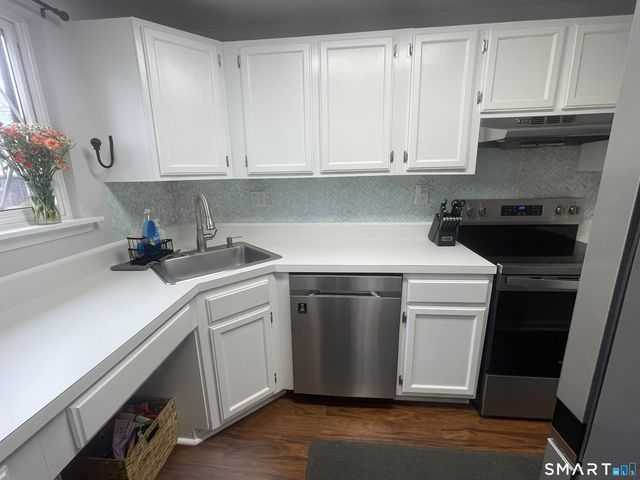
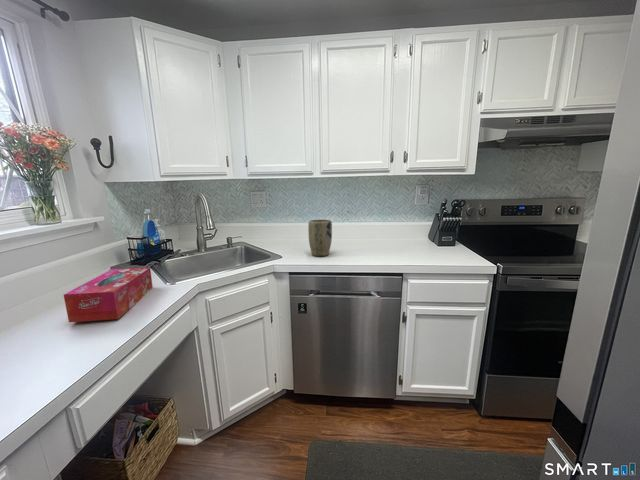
+ plant pot [307,218,333,257]
+ tissue box [62,266,154,323]
